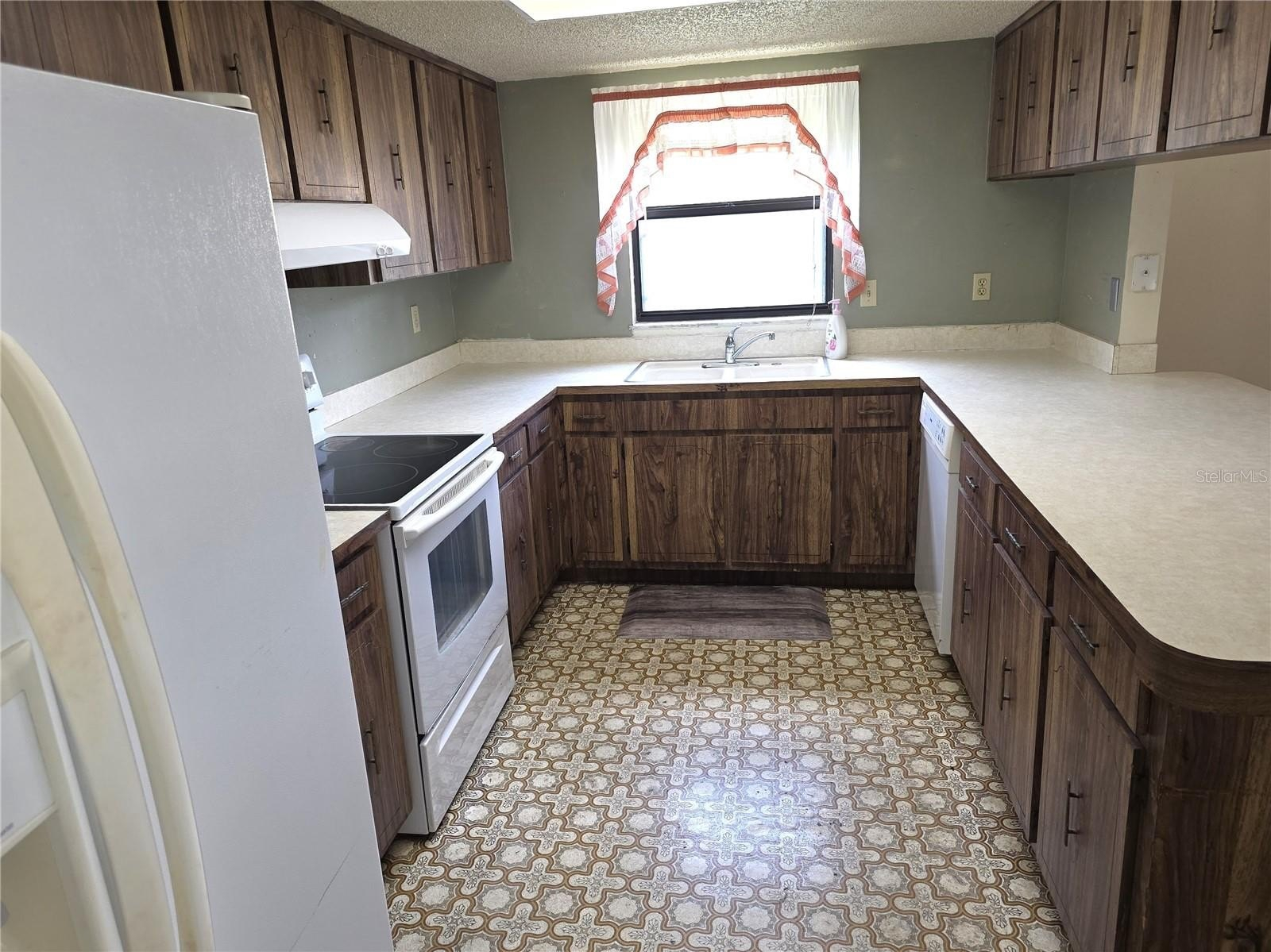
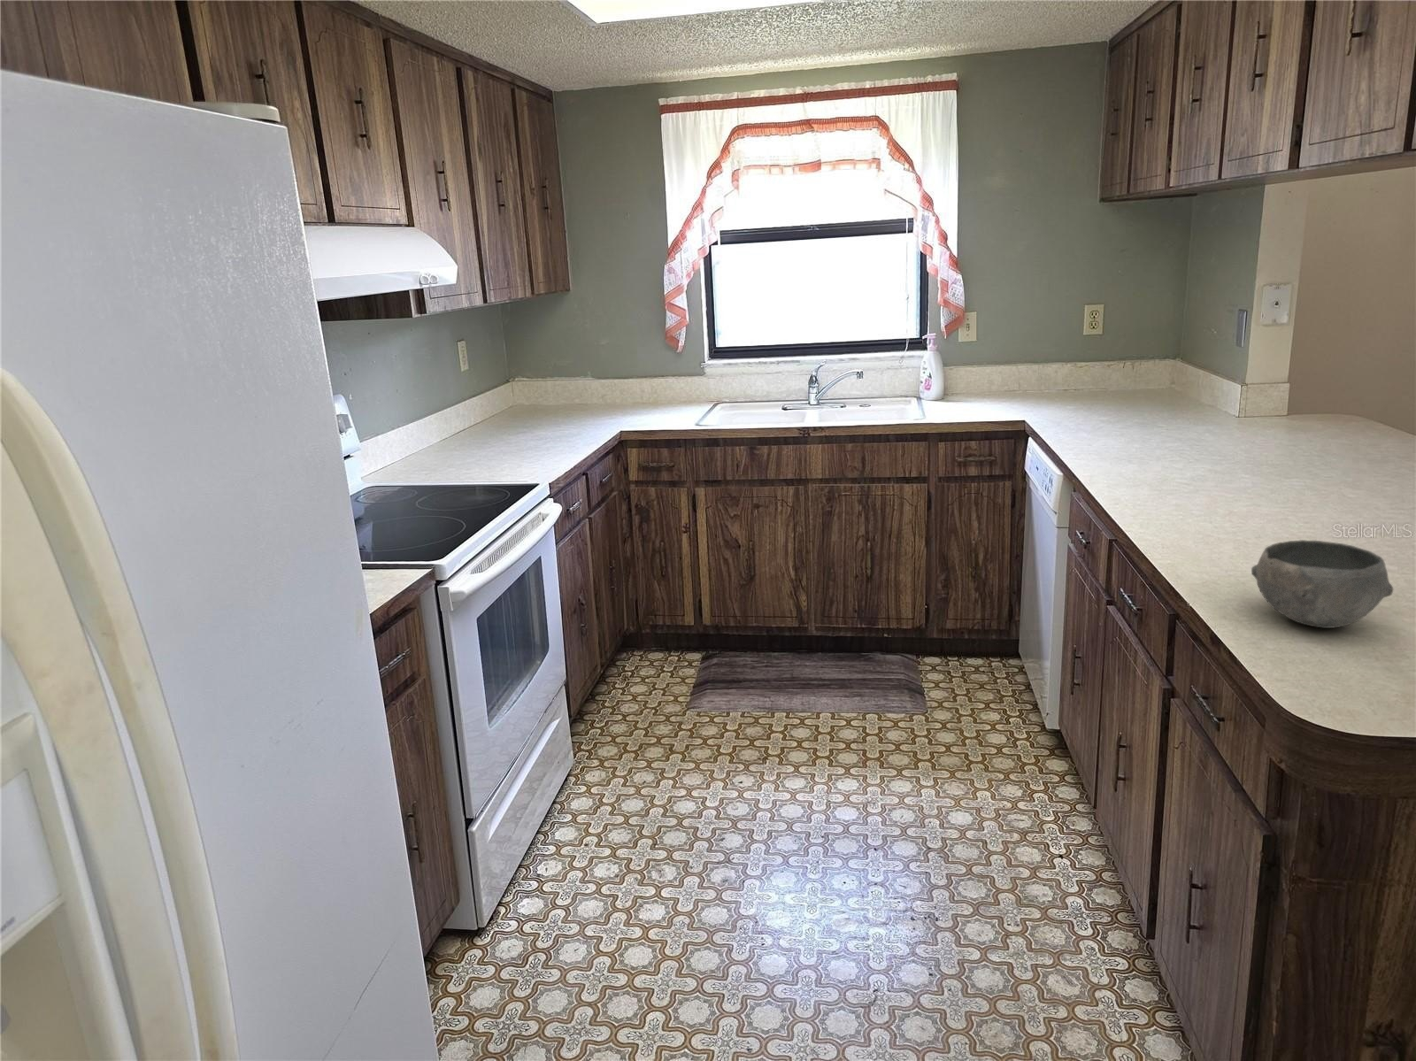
+ bowl [1250,539,1394,630]
